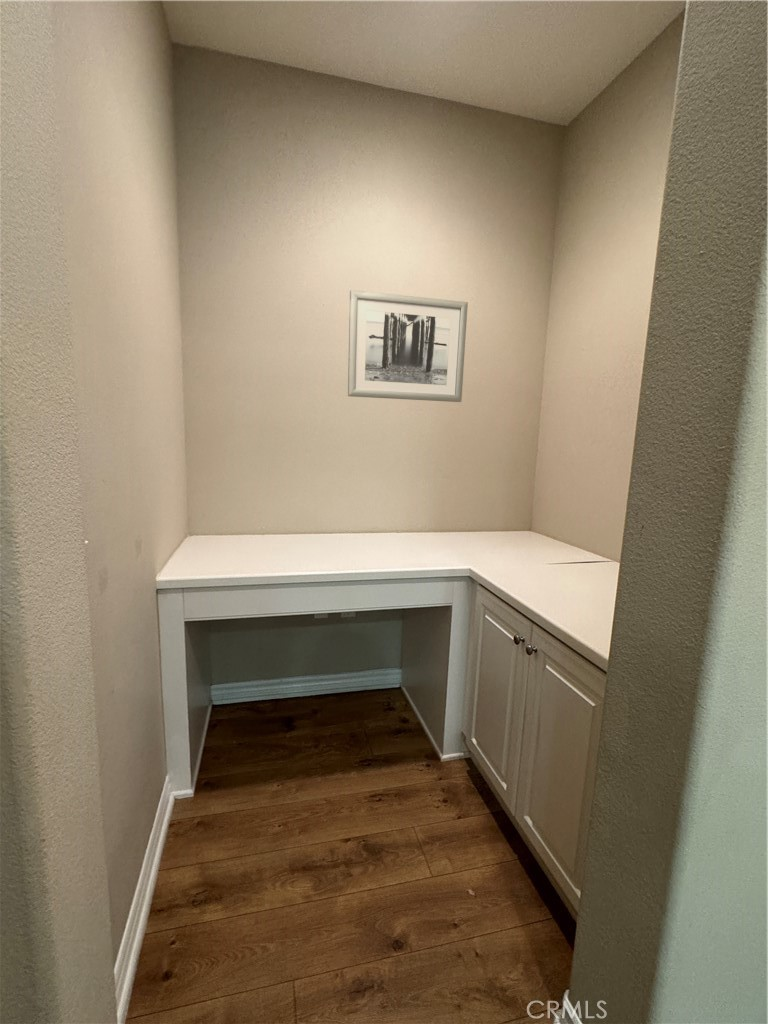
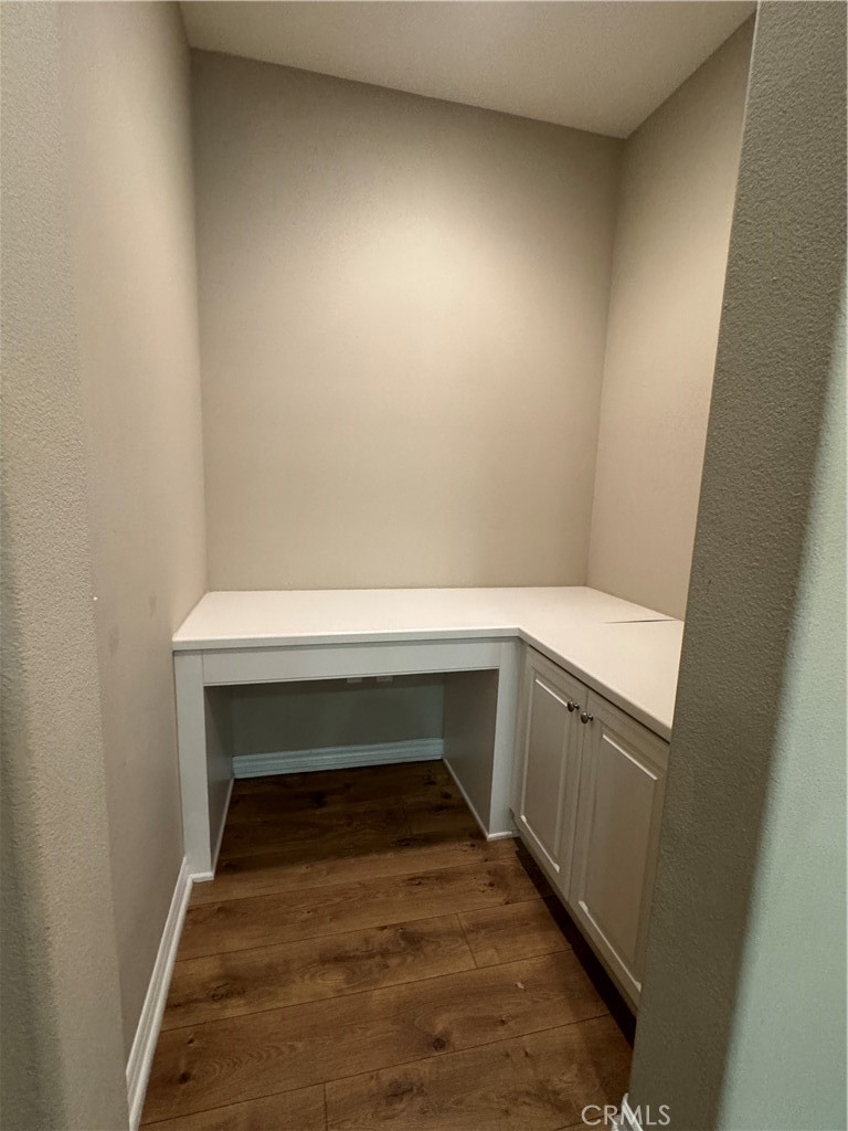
- wall art [347,289,469,403]
